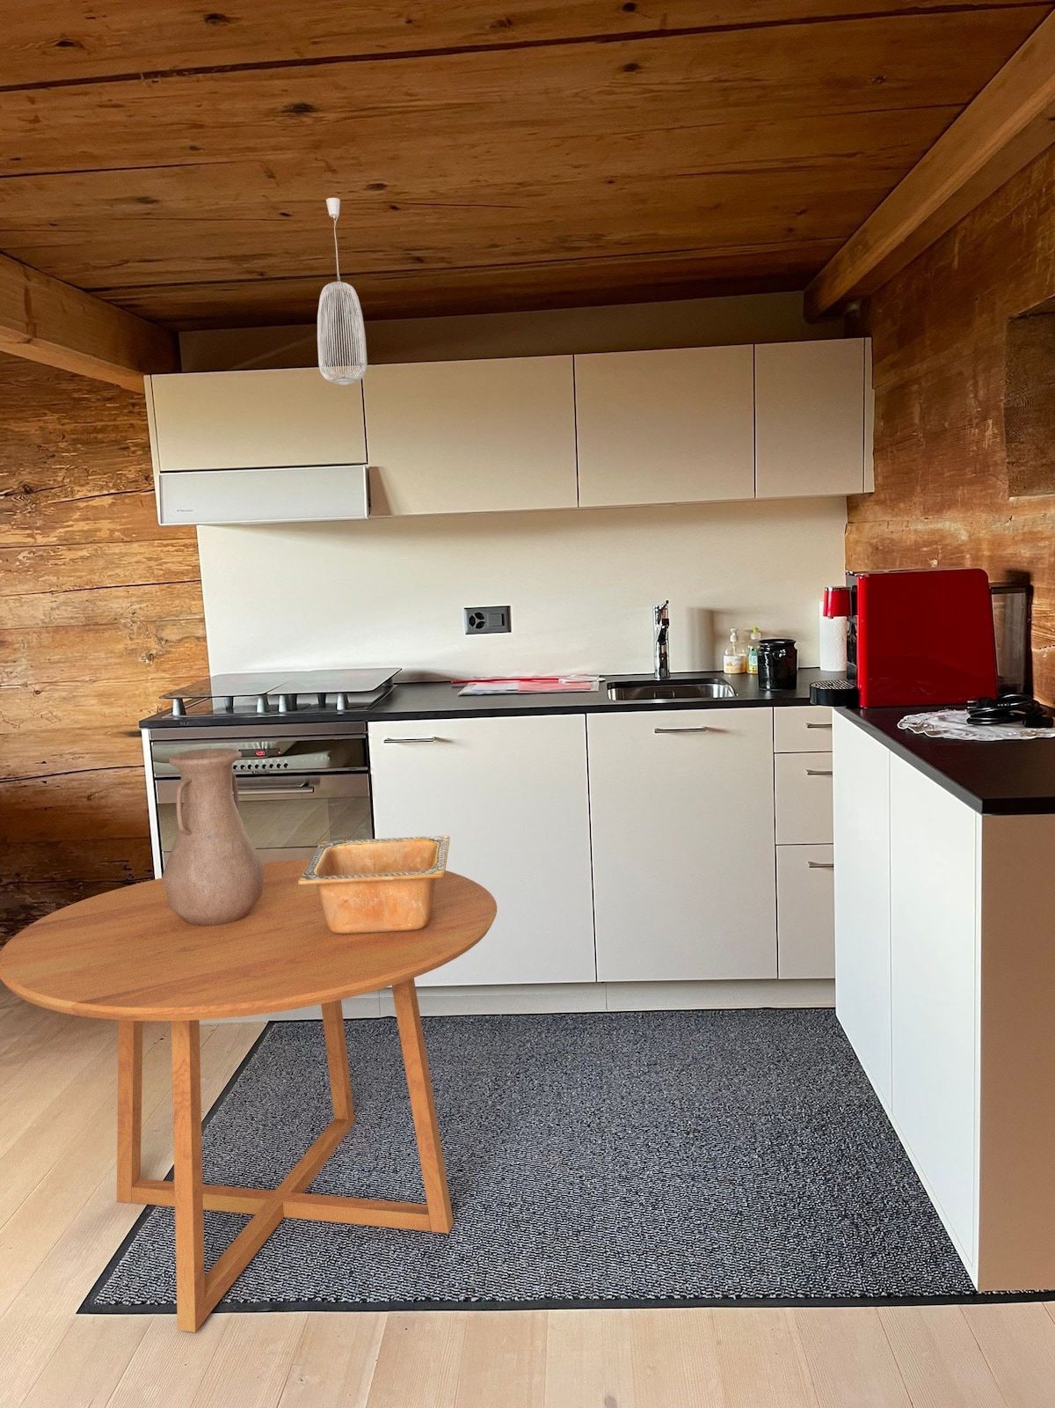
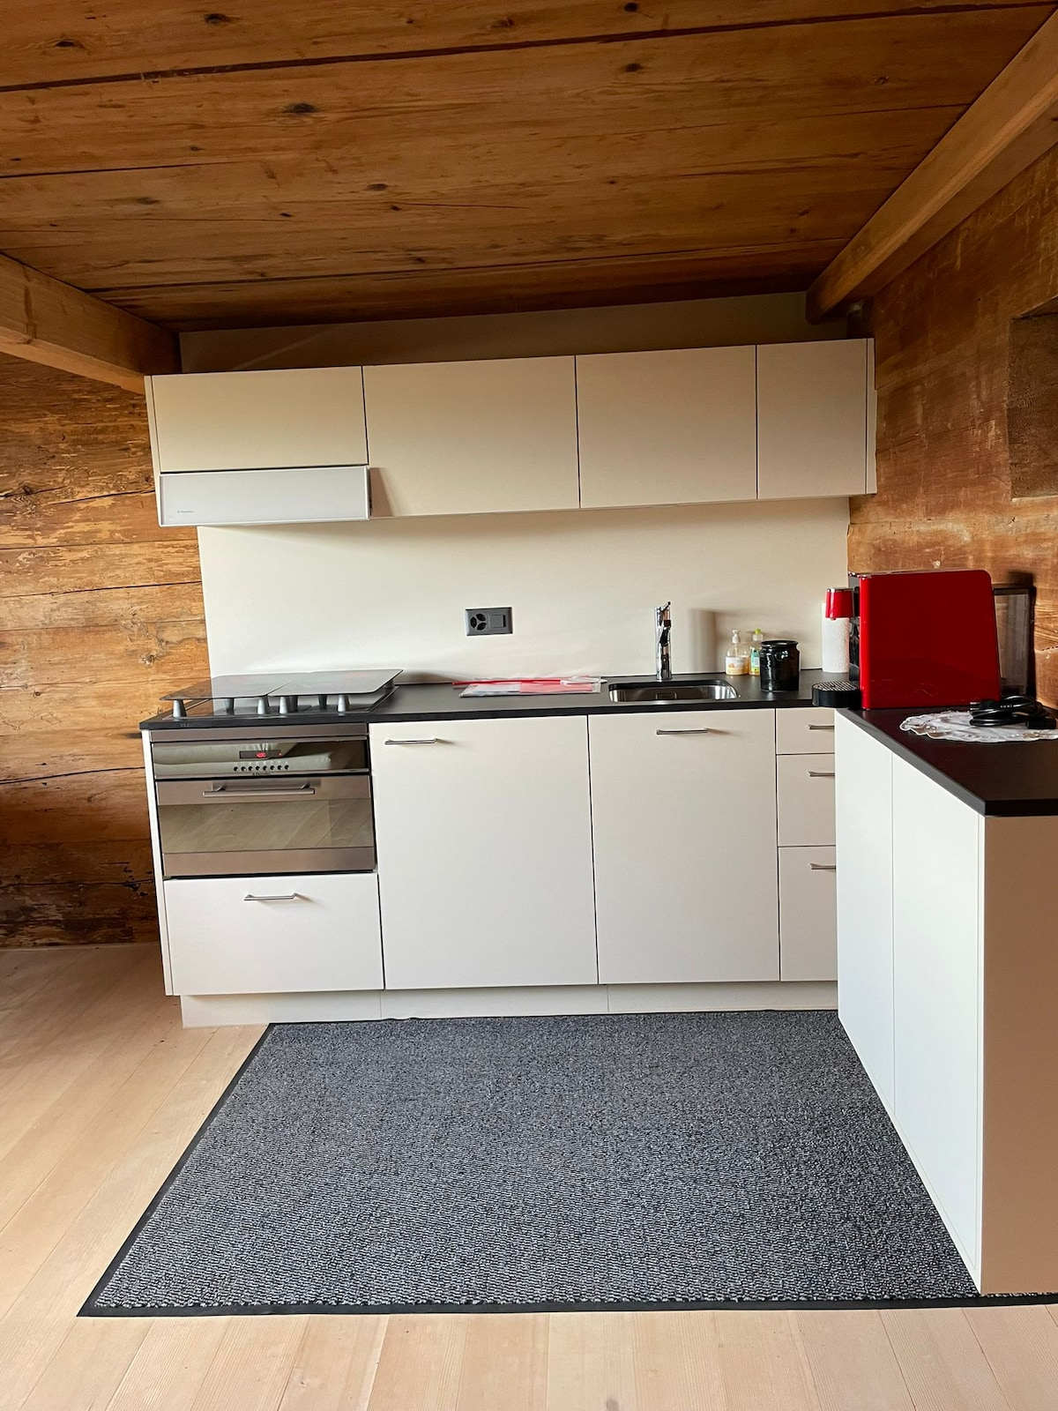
- vase [162,747,265,926]
- pendant light [317,197,368,386]
- dining table [0,859,498,1334]
- serving bowl [298,834,451,933]
